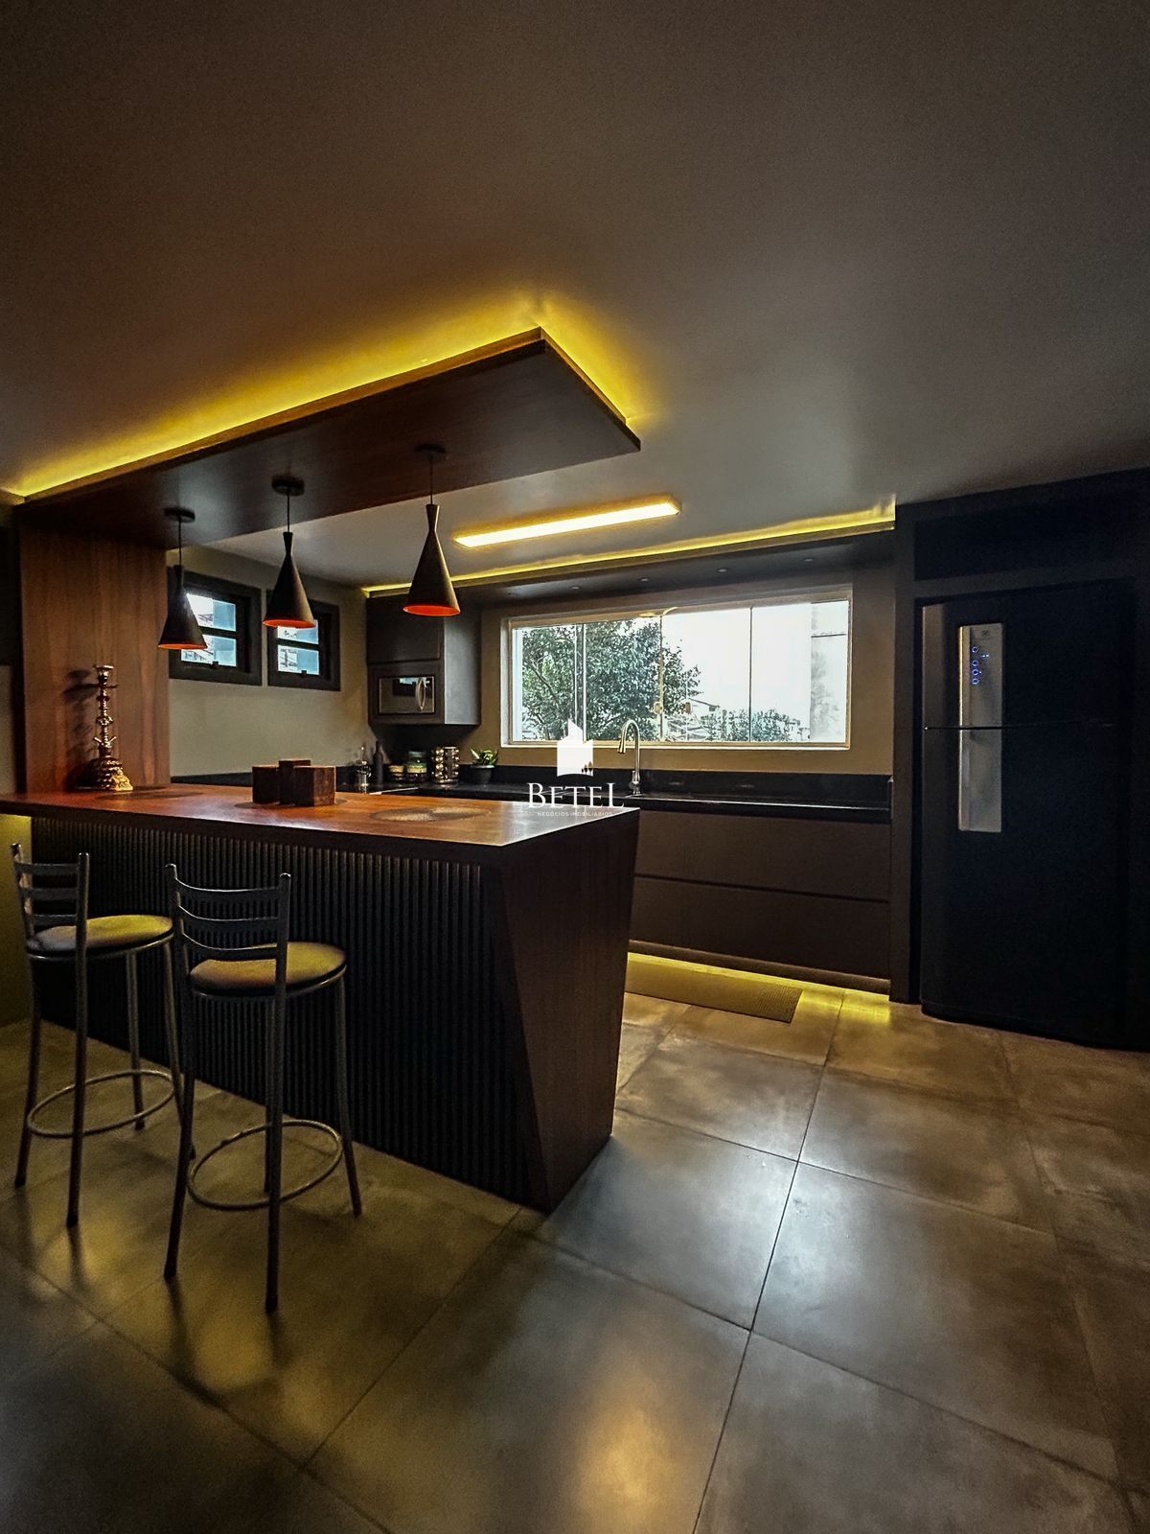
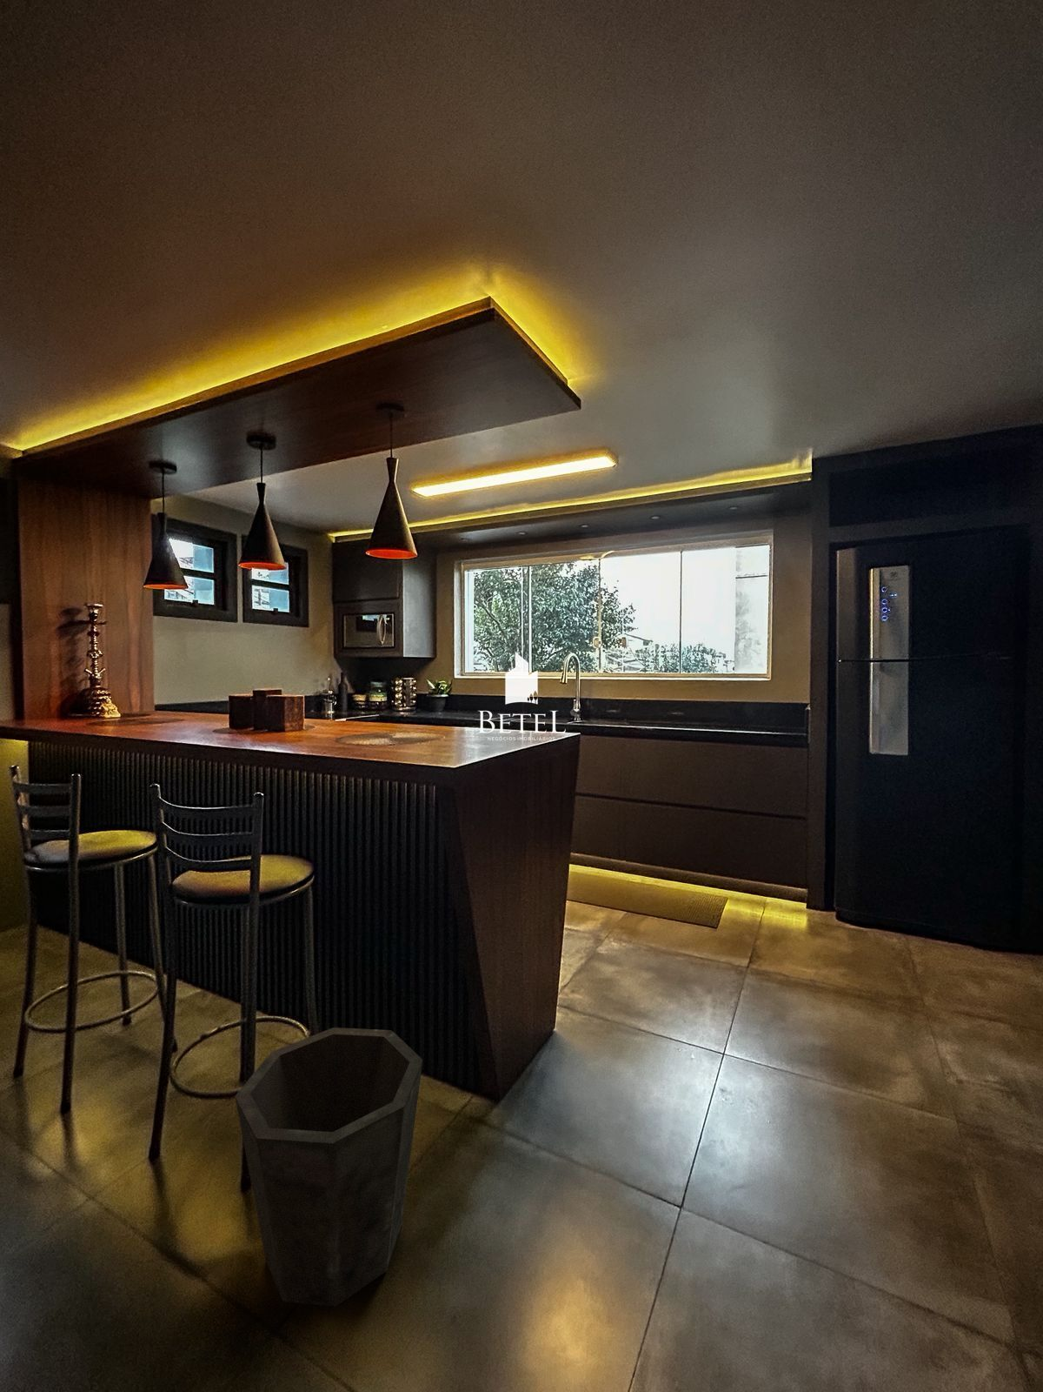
+ waste bin [233,1027,423,1308]
